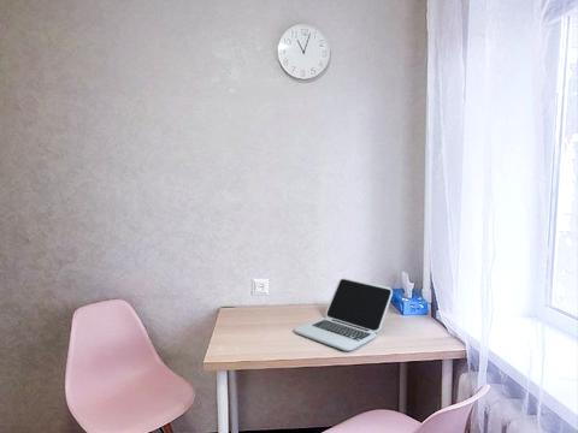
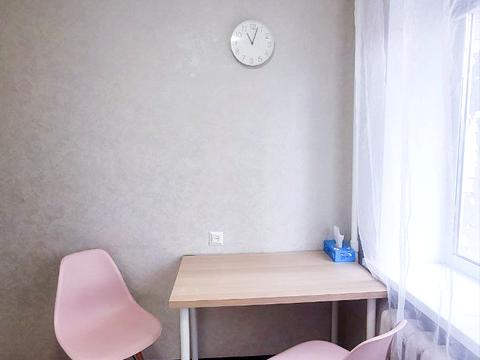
- laptop [294,277,394,351]
